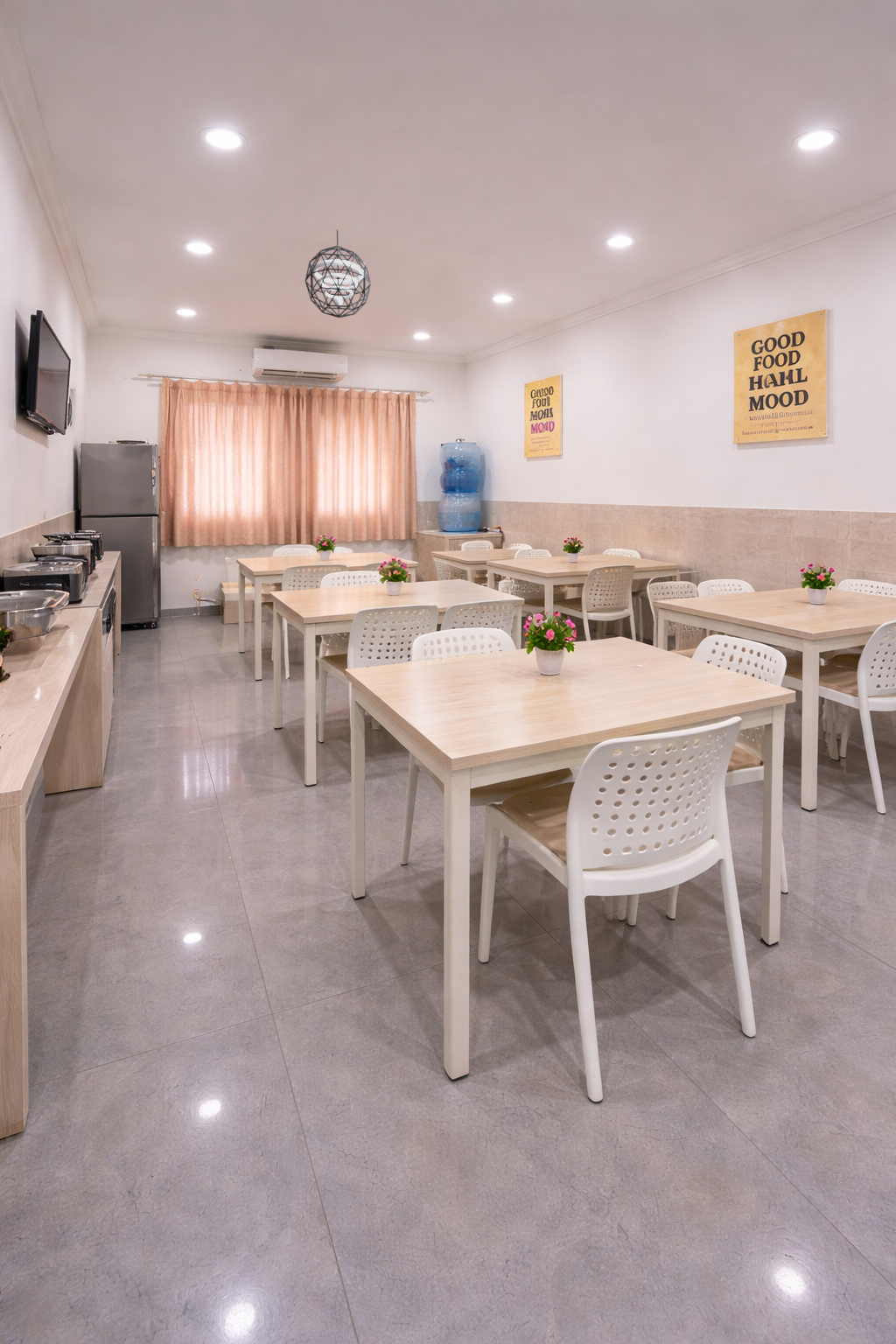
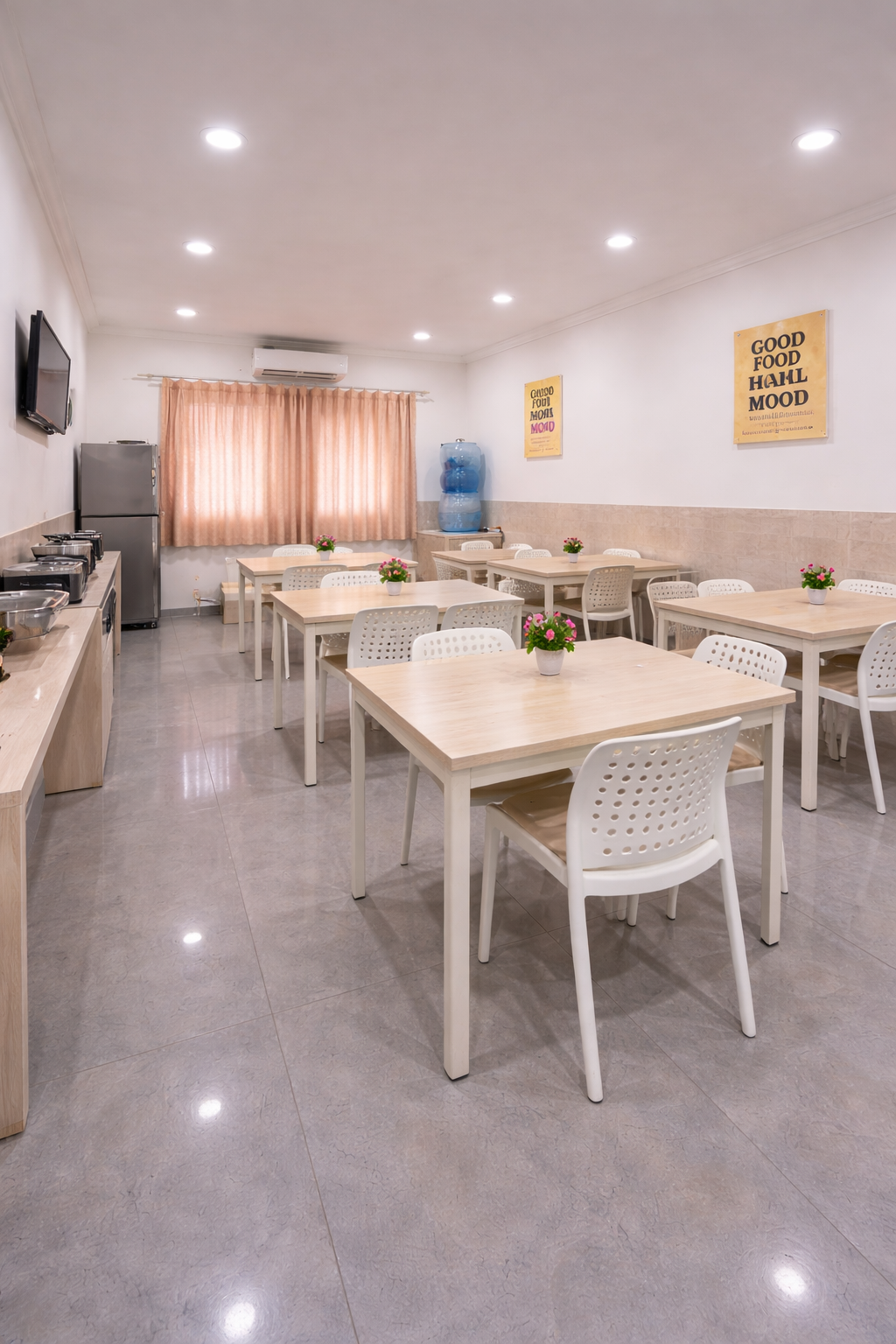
- pendant light [304,229,372,318]
